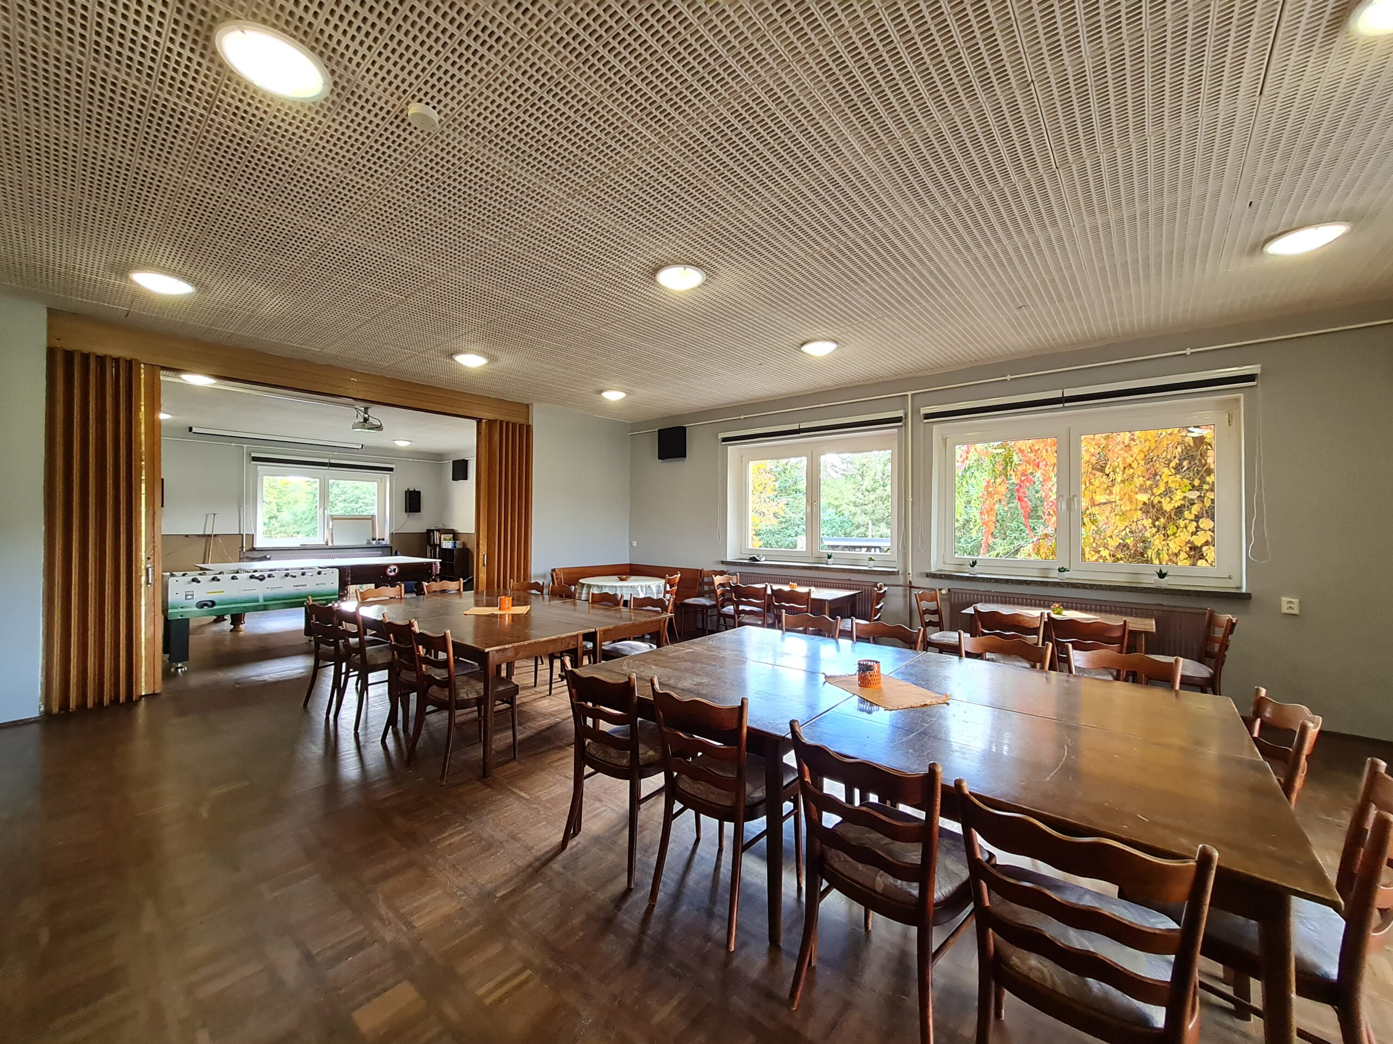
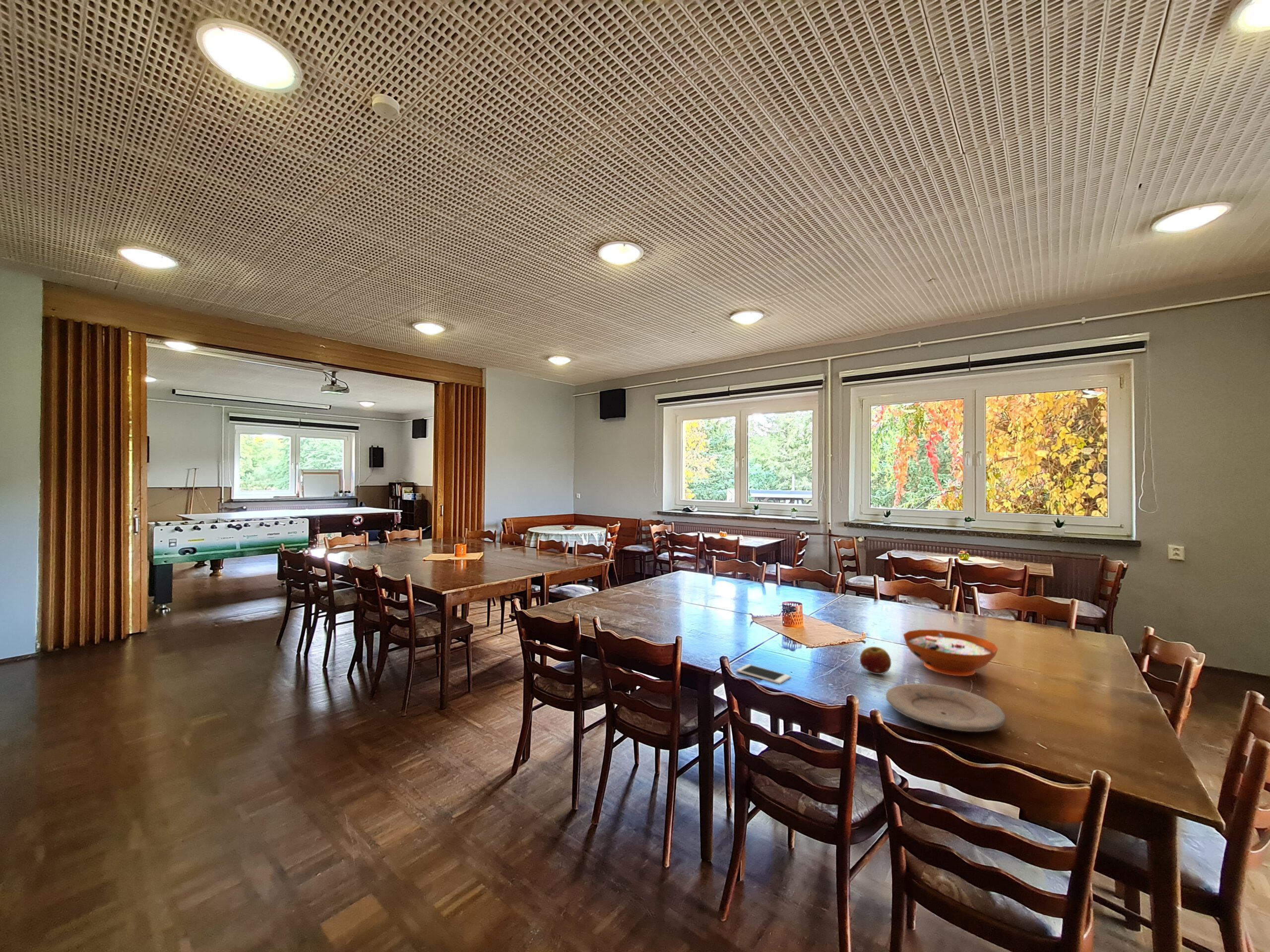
+ decorative bowl [903,629,999,676]
+ cell phone [736,664,791,685]
+ fruit [859,646,891,675]
+ plate [886,683,1006,732]
